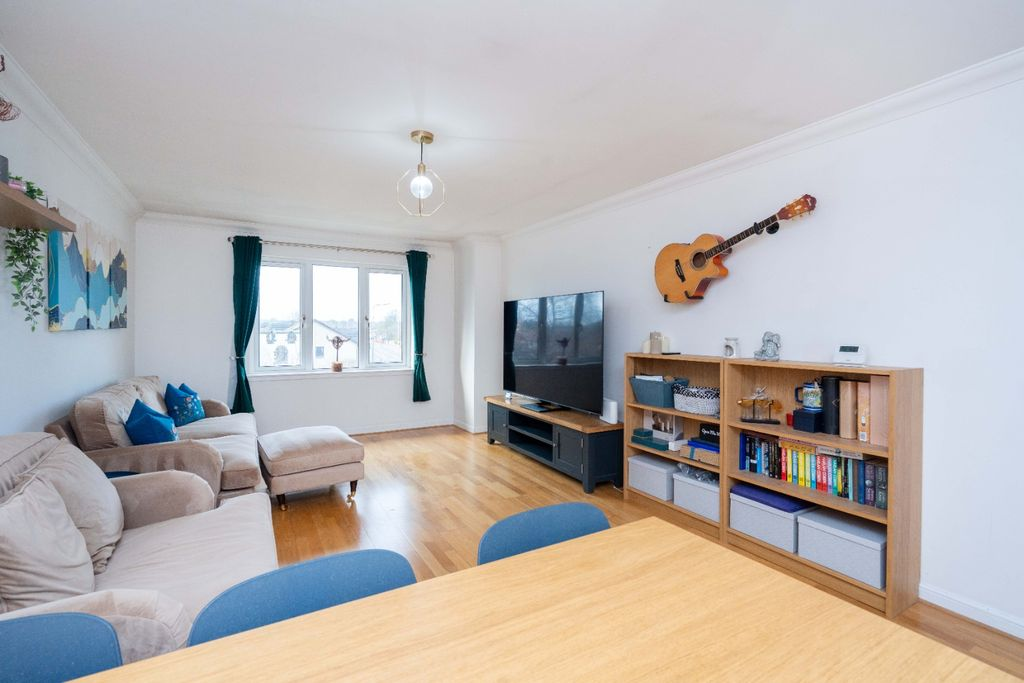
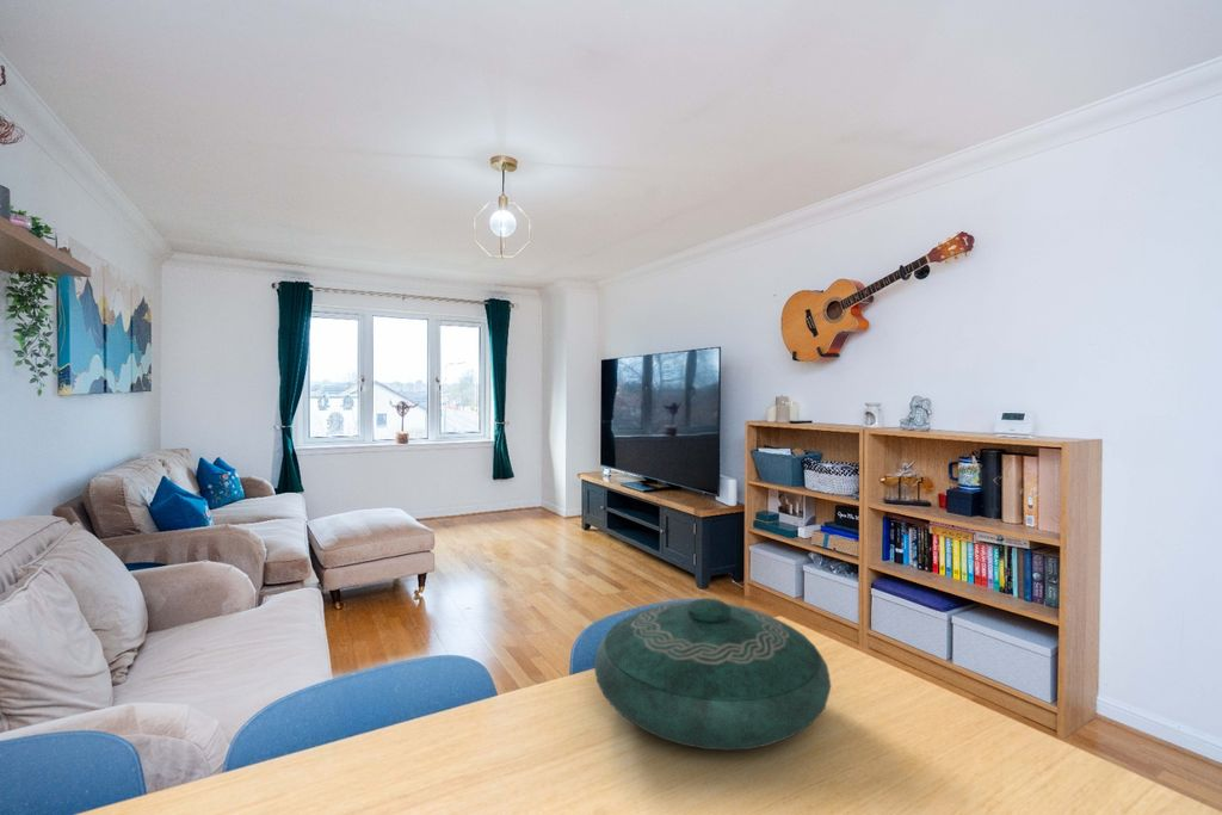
+ decorative bowl [593,597,832,752]
